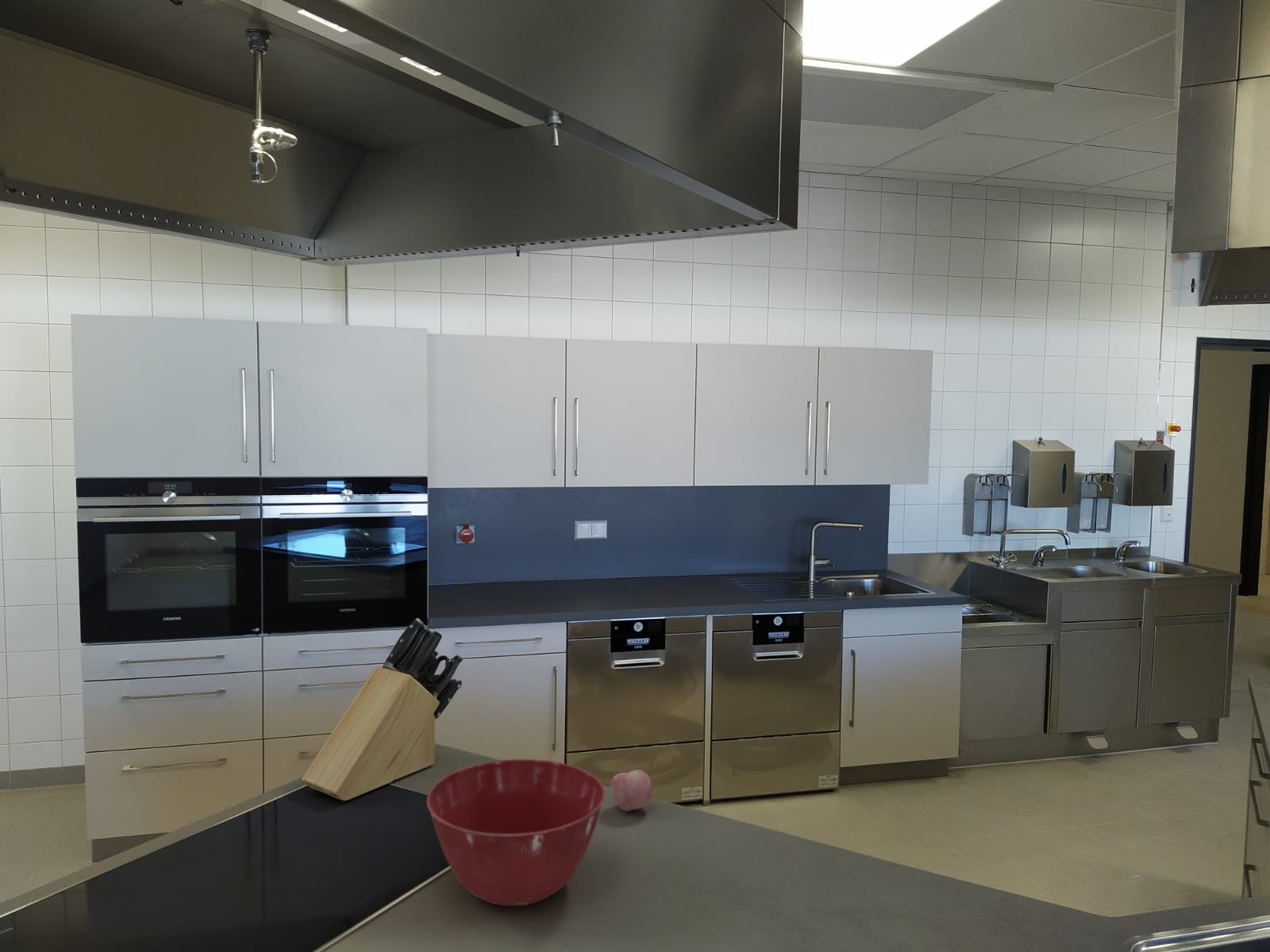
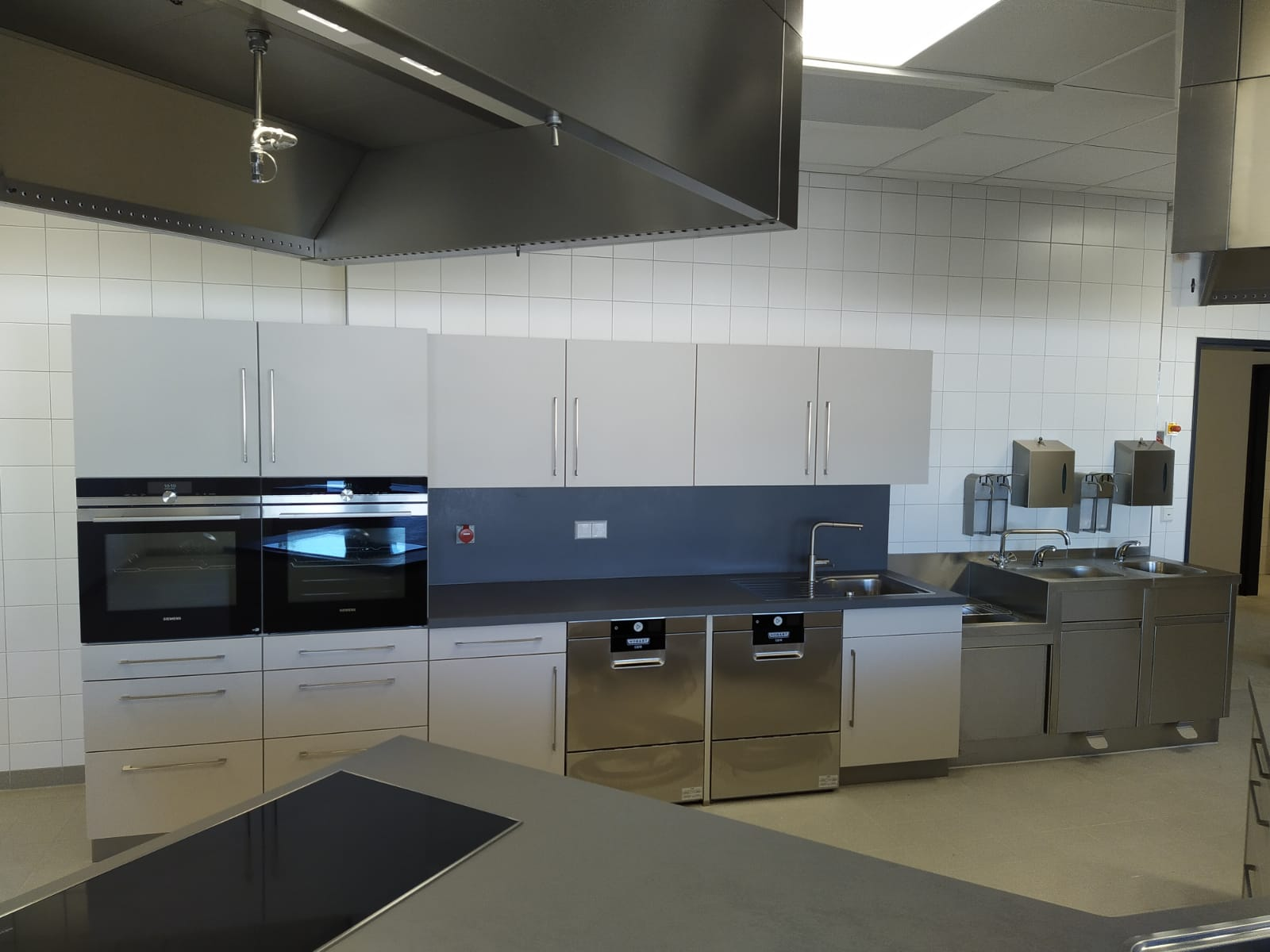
- apple [610,769,653,812]
- knife block [301,618,464,801]
- mixing bowl [426,758,606,907]
